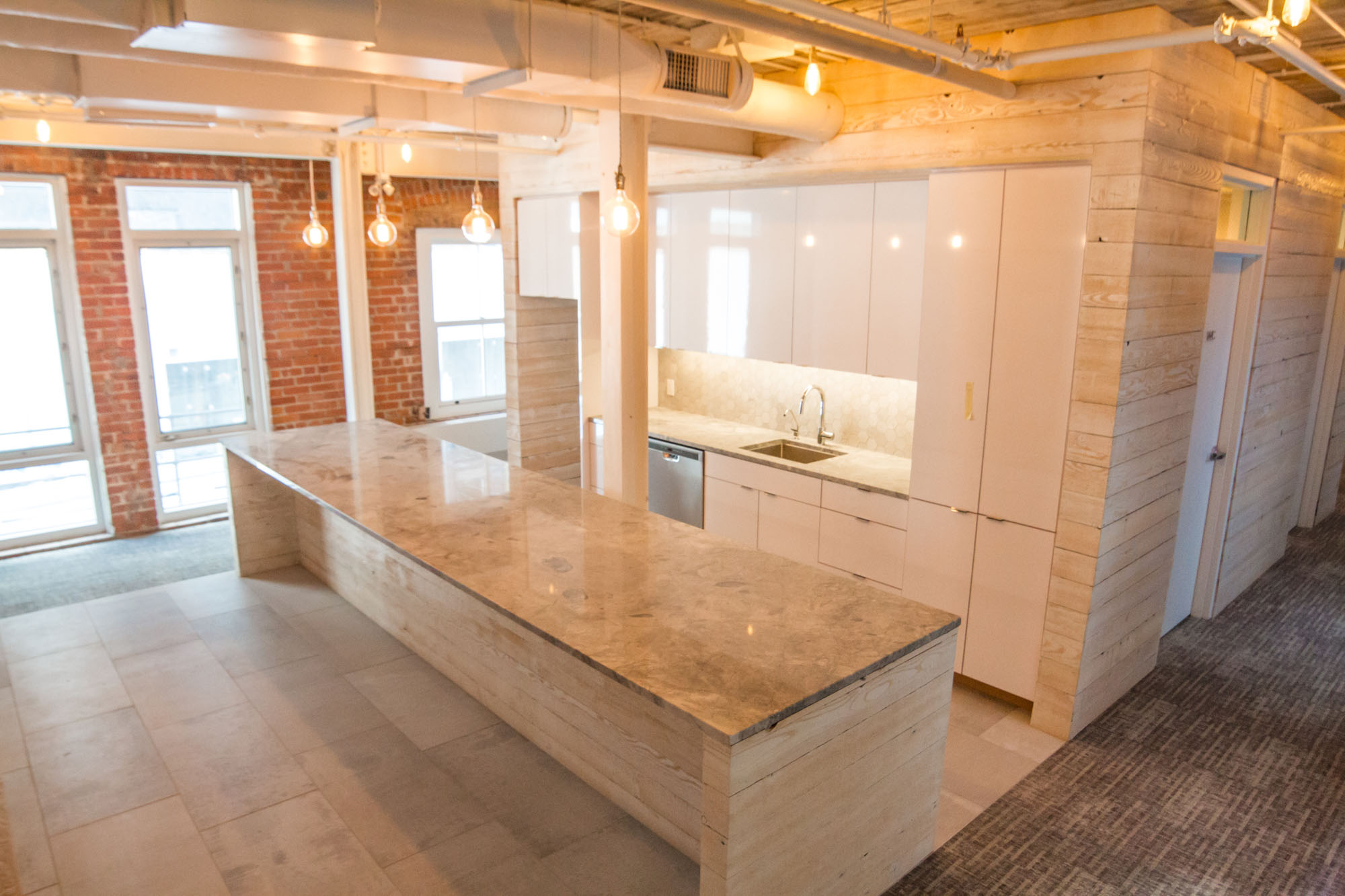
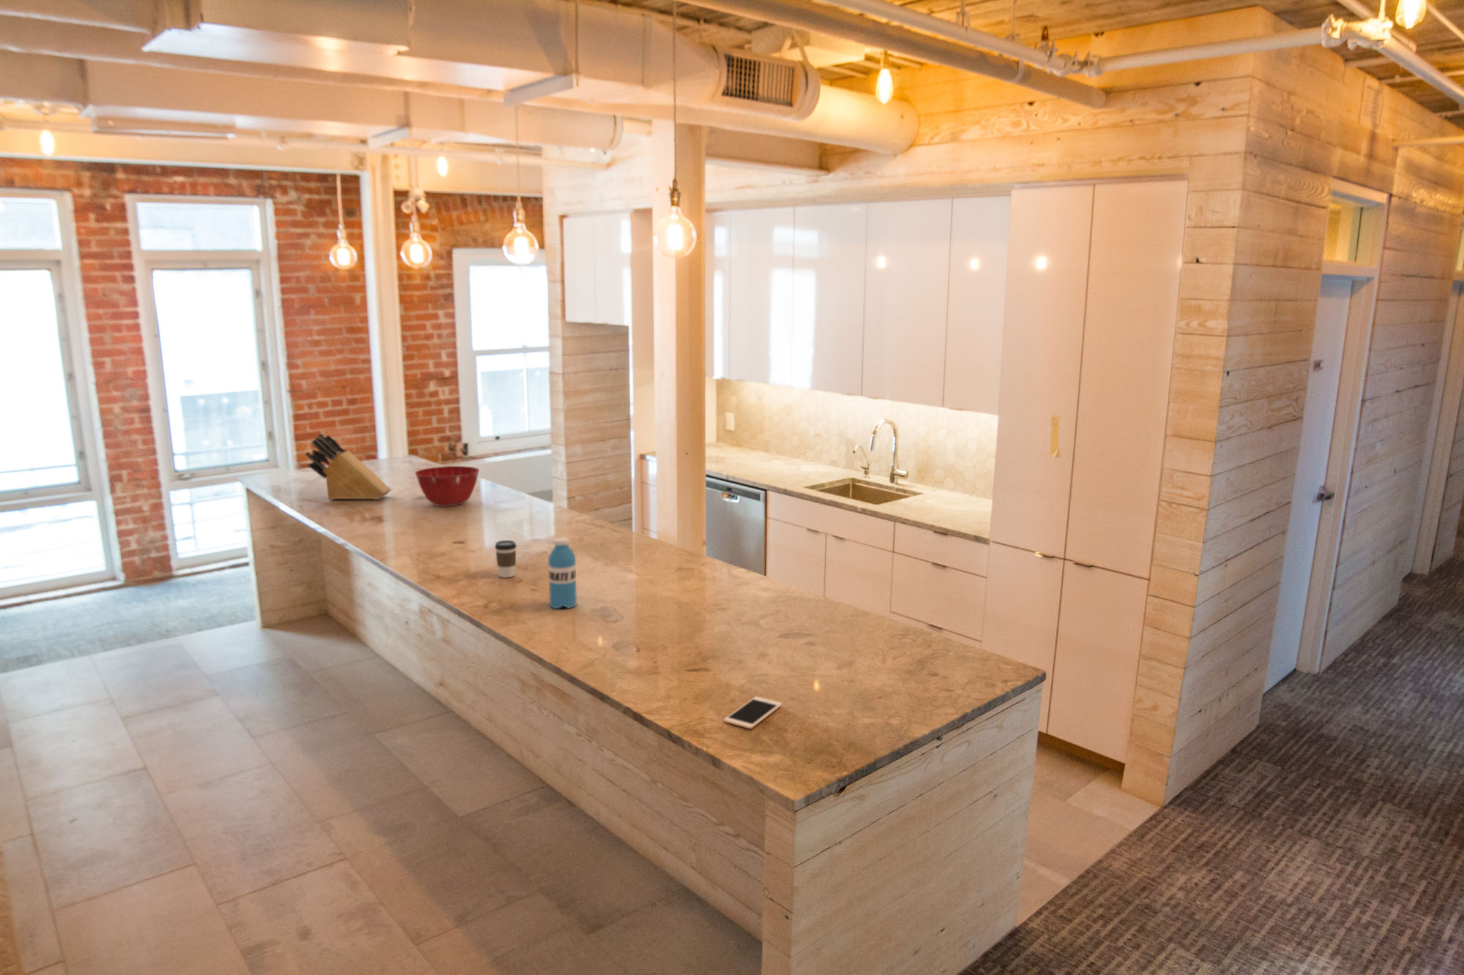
+ water bottle [548,536,578,609]
+ knife block [305,433,392,501]
+ mixing bowl [415,465,480,507]
+ coffee cup [494,540,517,579]
+ cell phone [723,695,784,729]
